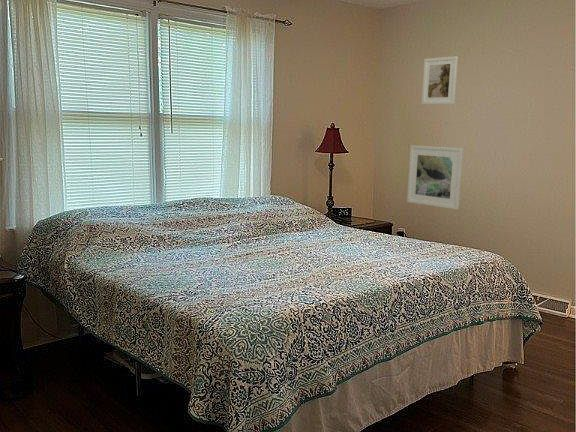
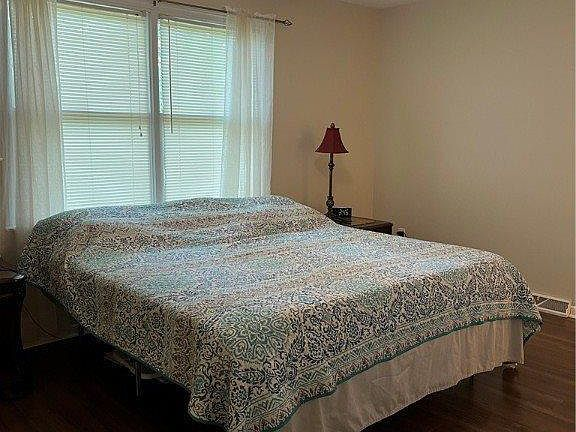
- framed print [406,144,464,210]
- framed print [421,55,459,105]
